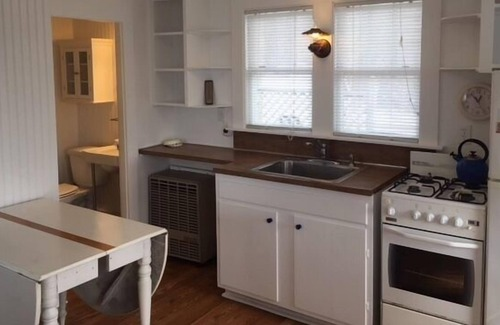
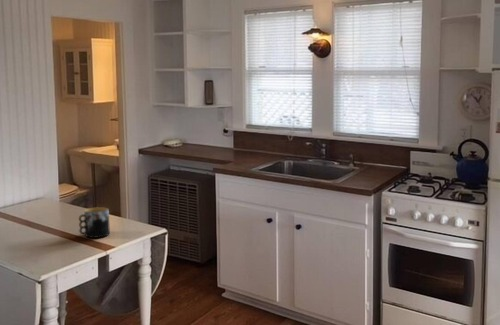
+ mug [78,206,111,239]
